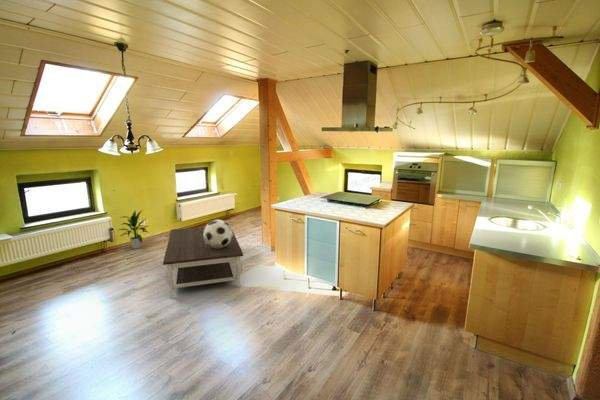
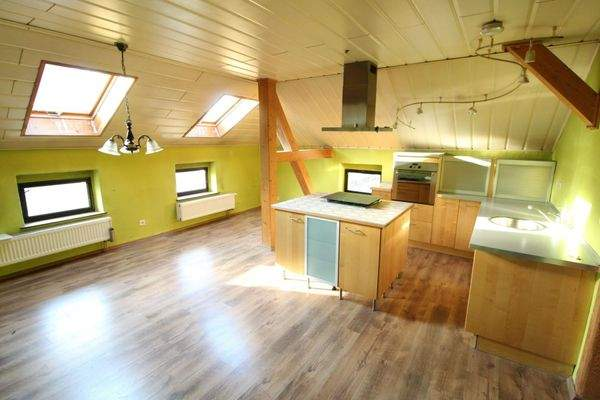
- indoor plant [118,209,151,250]
- decorative sphere [203,219,233,249]
- coffee table [162,225,244,298]
